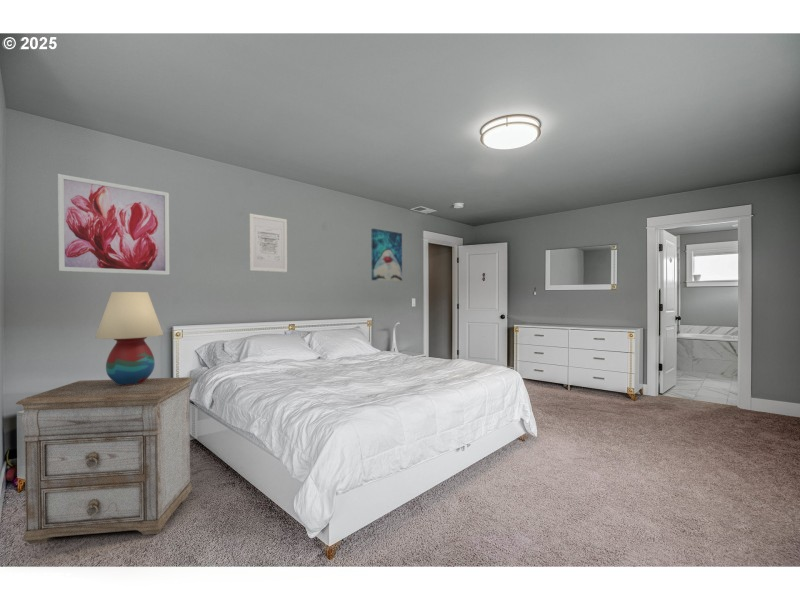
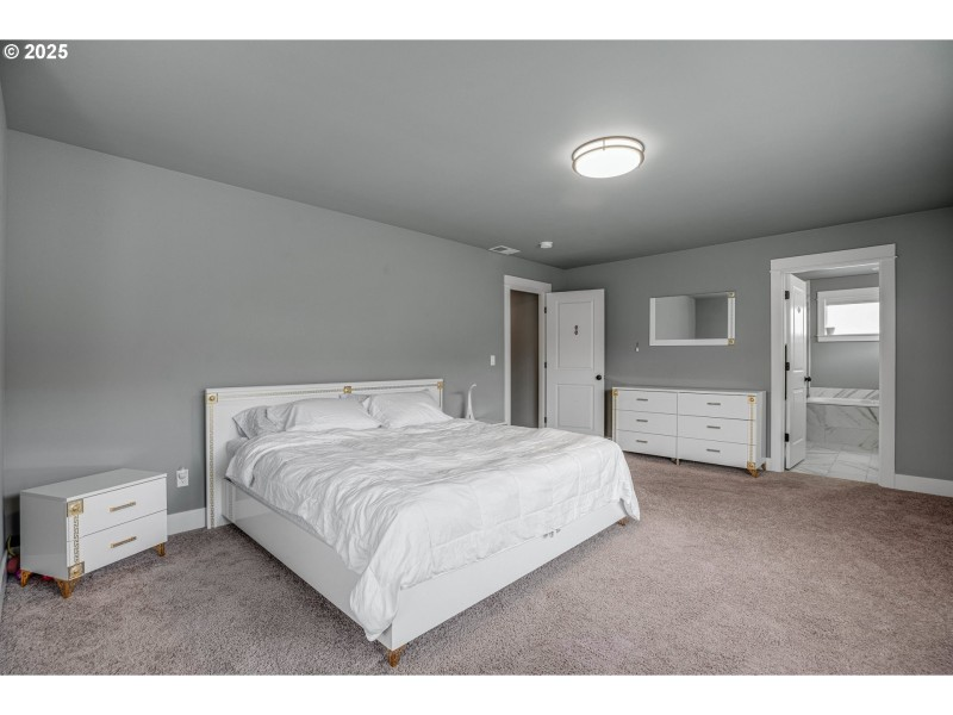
- wall art [57,173,171,276]
- table lamp [94,291,164,386]
- wall art [248,213,288,273]
- nightstand [15,376,195,545]
- wall art [371,228,403,282]
